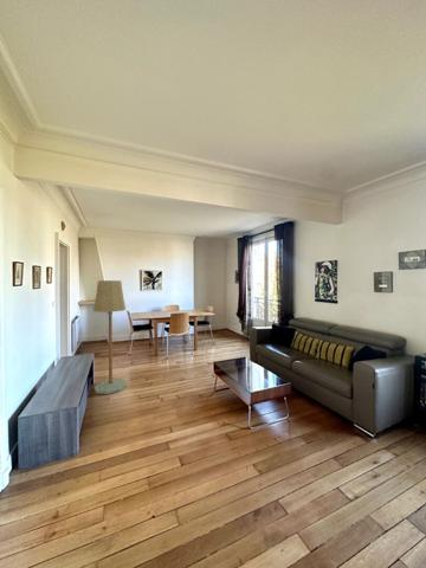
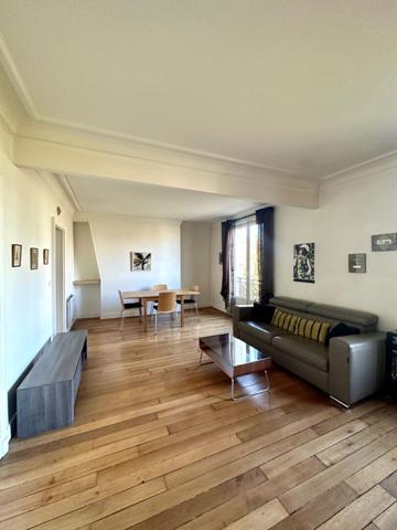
- floor lamp [92,279,128,395]
